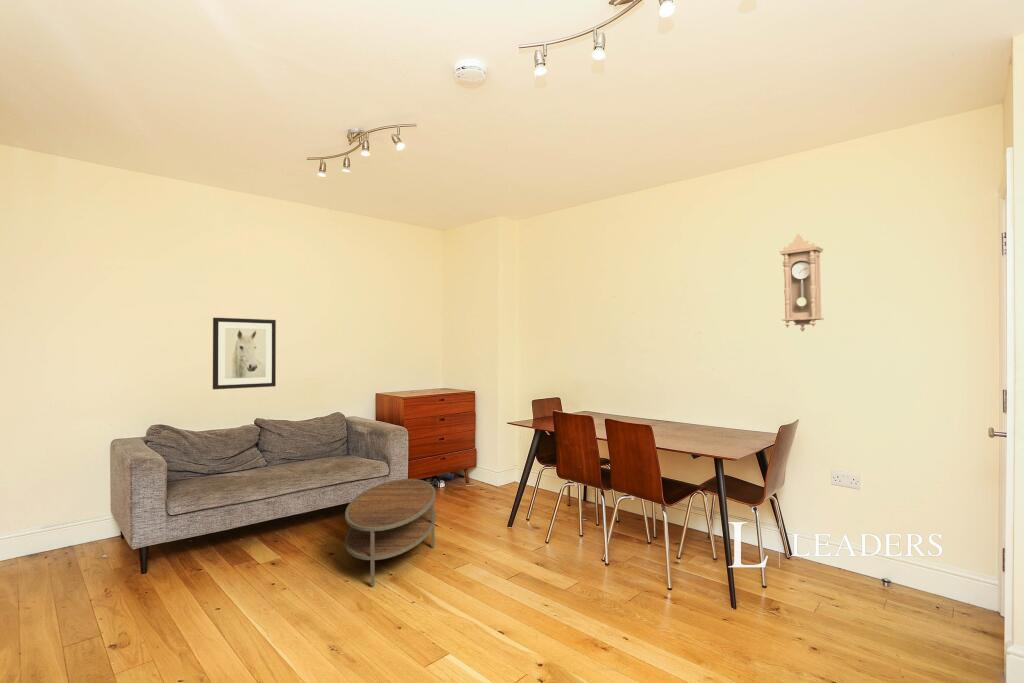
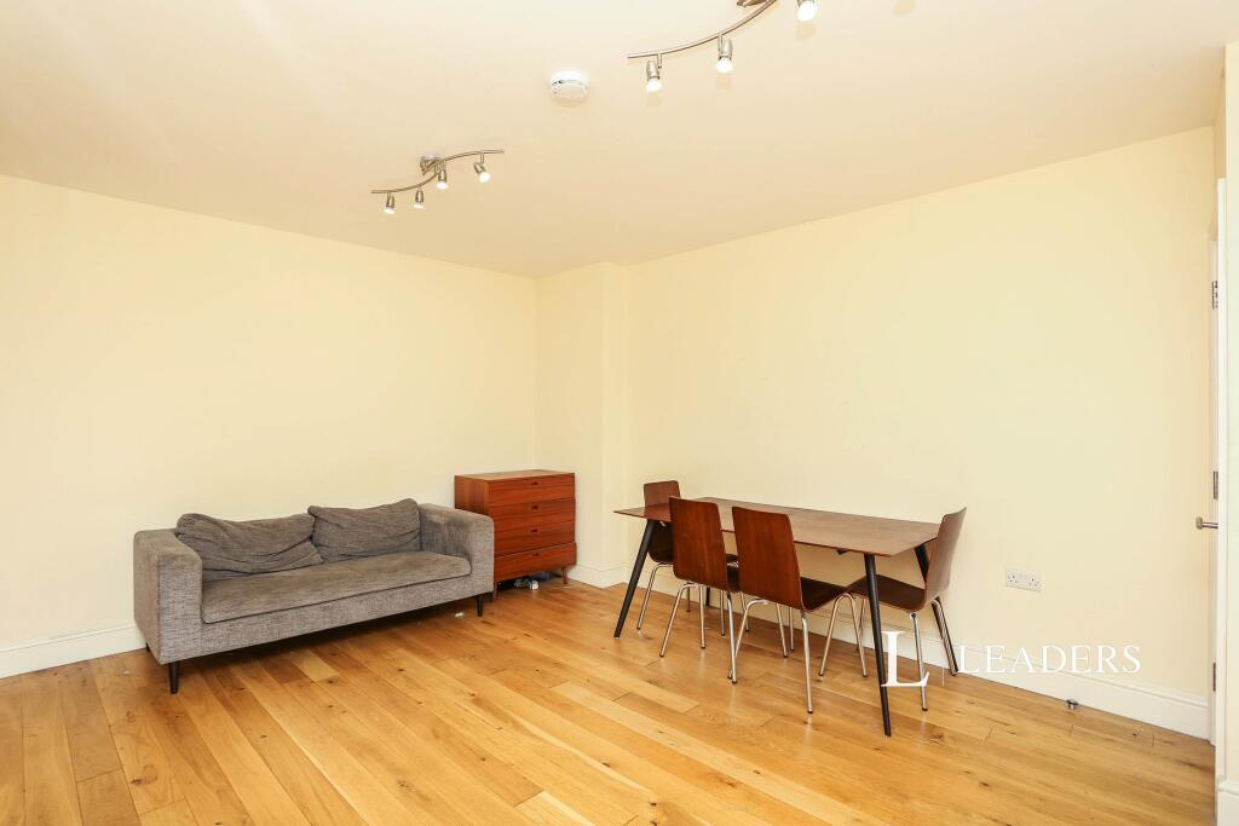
- pendulum clock [778,233,825,333]
- coffee table [344,478,437,587]
- wall art [212,317,277,390]
